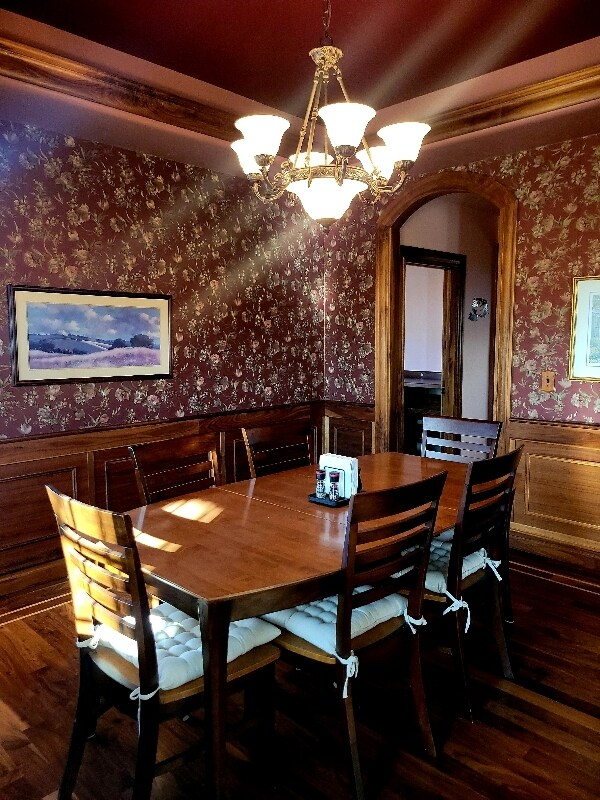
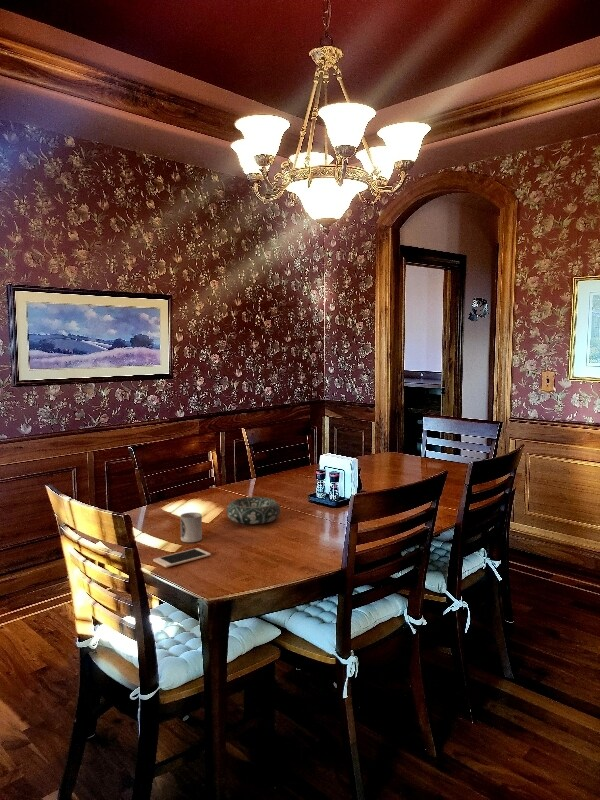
+ cell phone [152,547,212,568]
+ cup [180,512,203,543]
+ decorative bowl [226,496,281,525]
